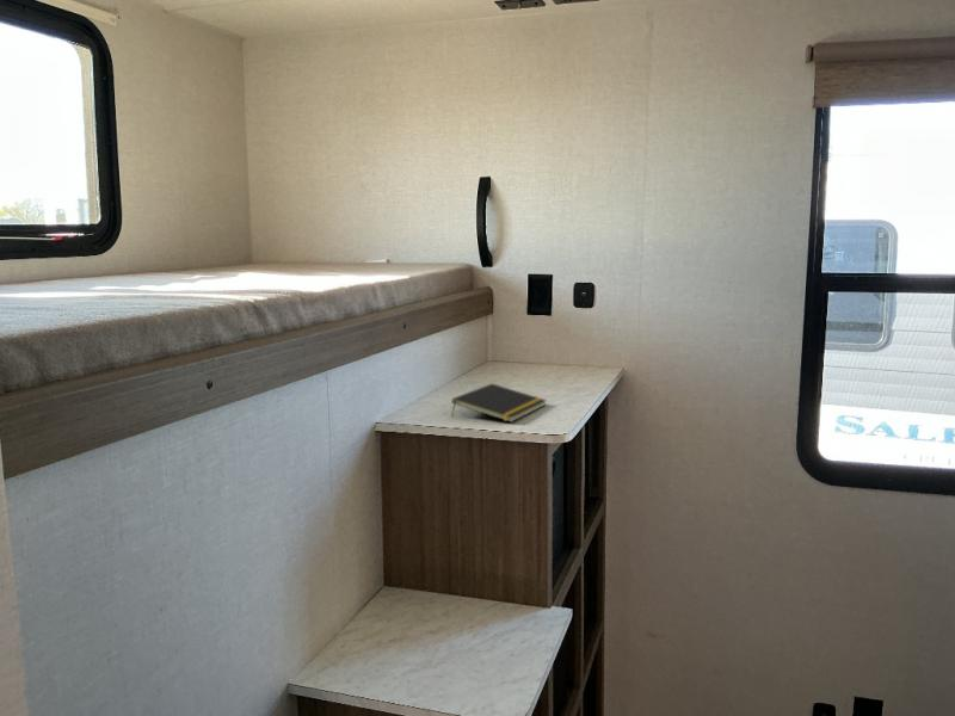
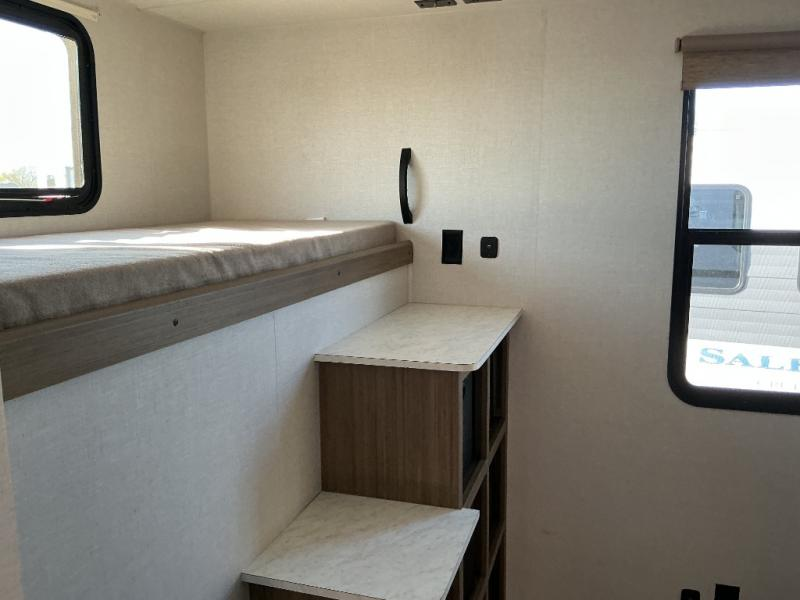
- notepad [450,383,548,424]
